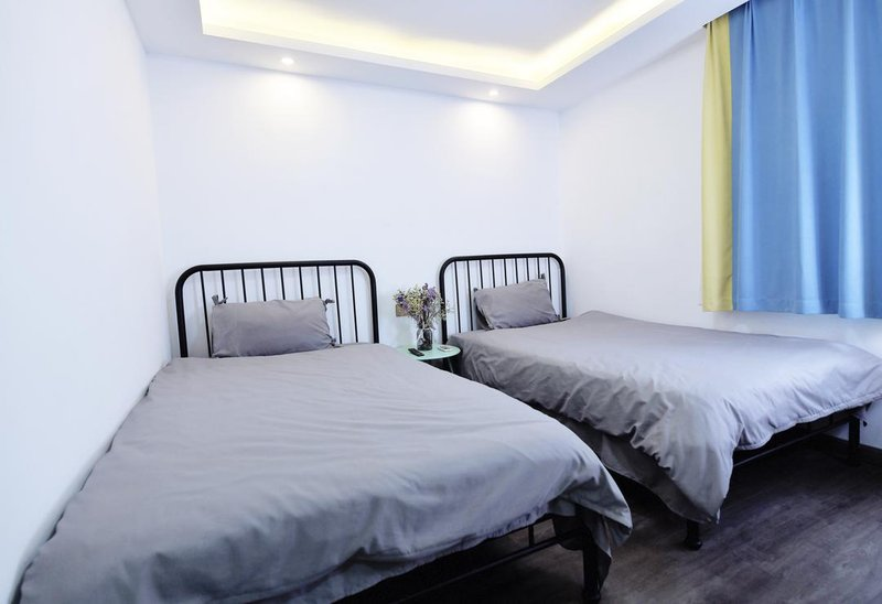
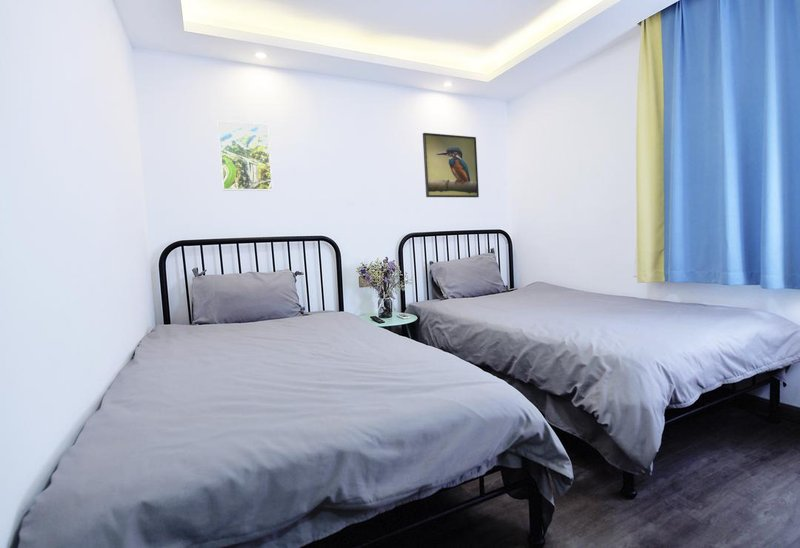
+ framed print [217,120,274,192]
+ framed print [422,132,480,198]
